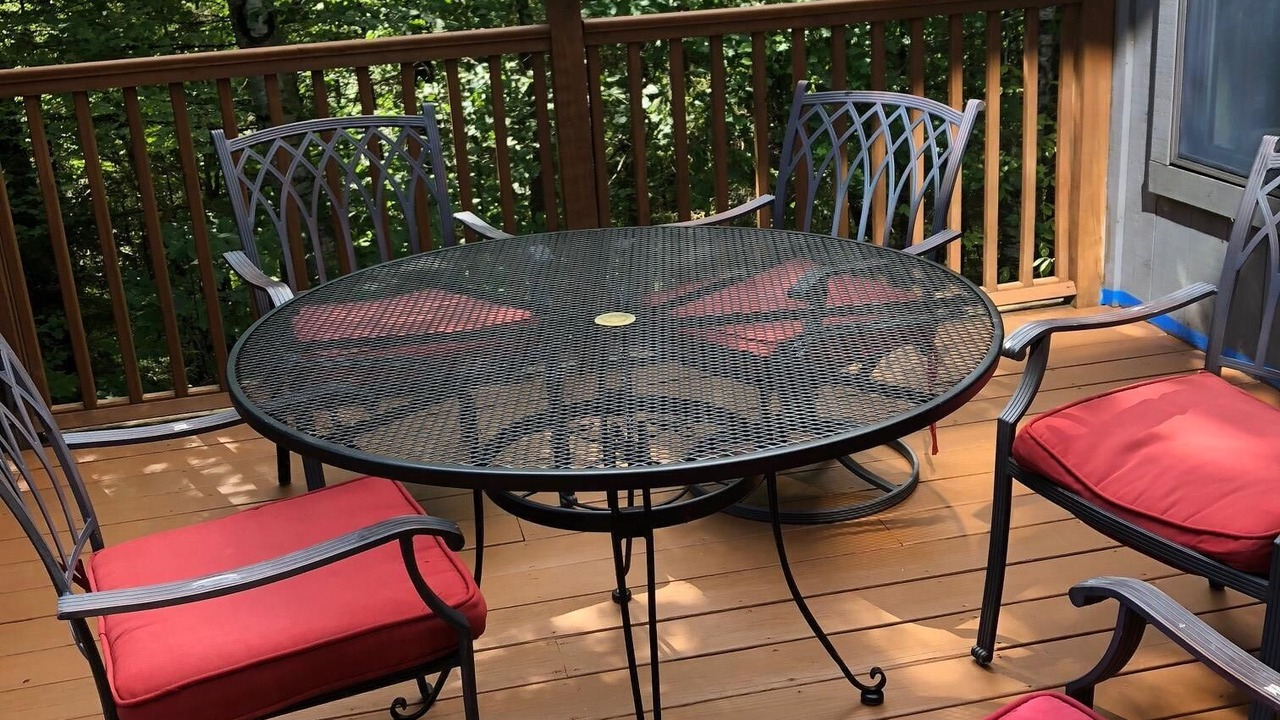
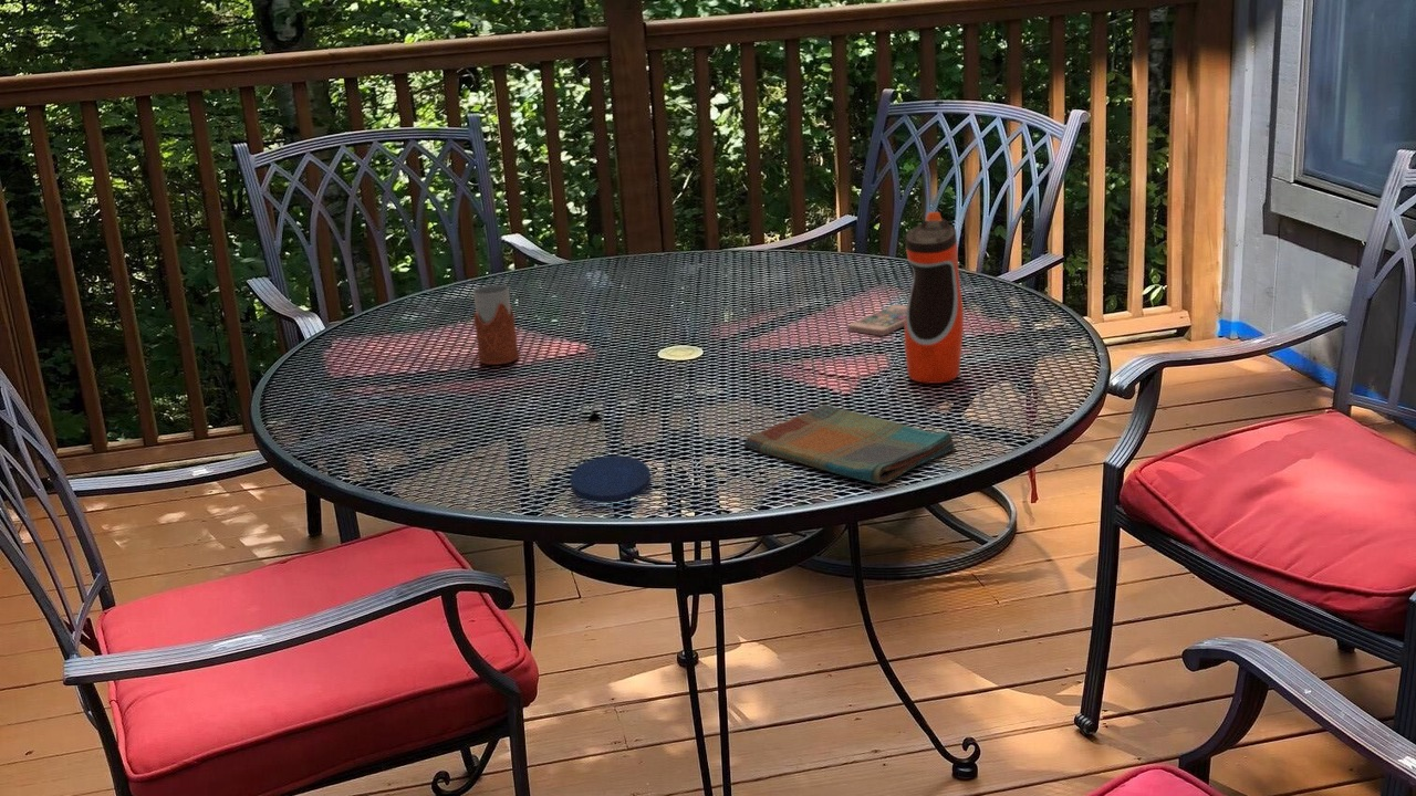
+ drinking glass [472,284,520,366]
+ water bottle [903,211,965,385]
+ dish towel [743,404,958,485]
+ plate [569,410,652,504]
+ smartphone [847,304,907,337]
